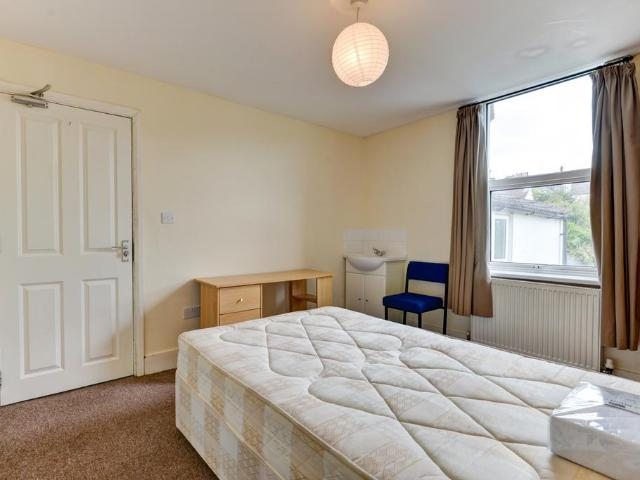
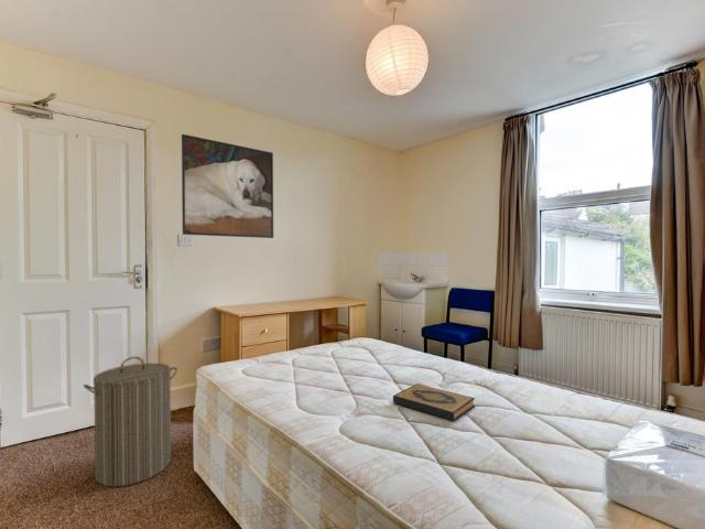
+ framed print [181,133,274,239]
+ hardback book [392,382,476,422]
+ laundry hamper [83,356,178,488]
